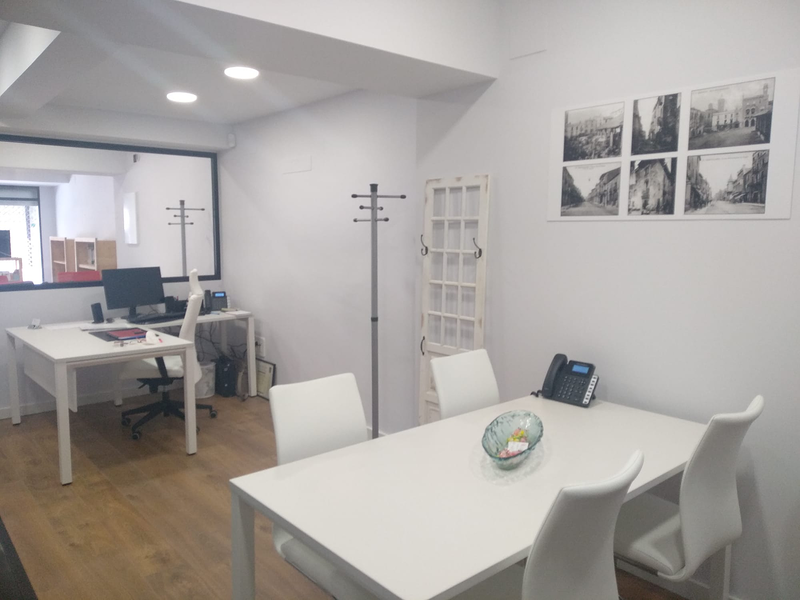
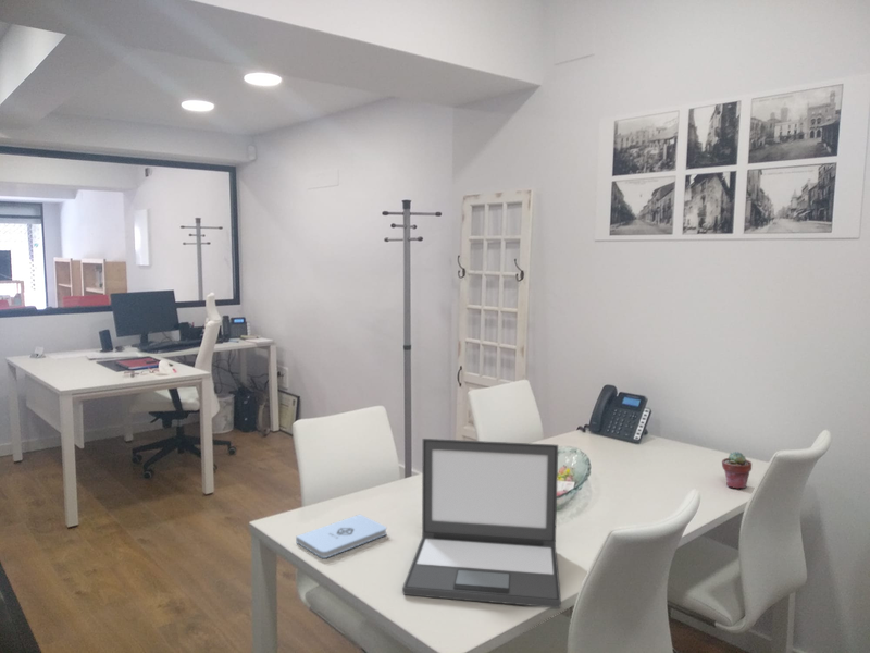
+ laptop [401,438,562,609]
+ potted succulent [721,451,753,490]
+ notepad [295,514,387,559]
